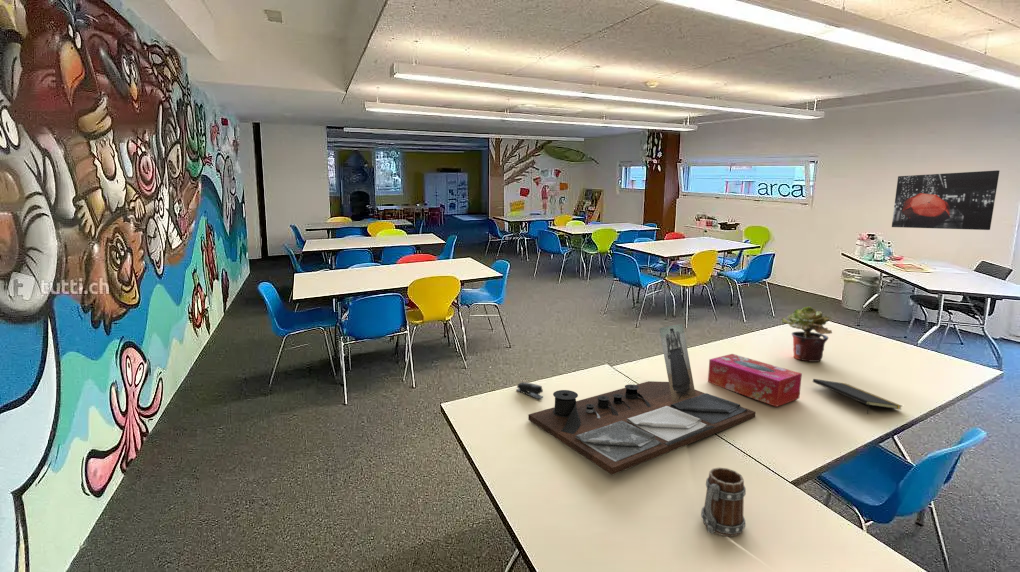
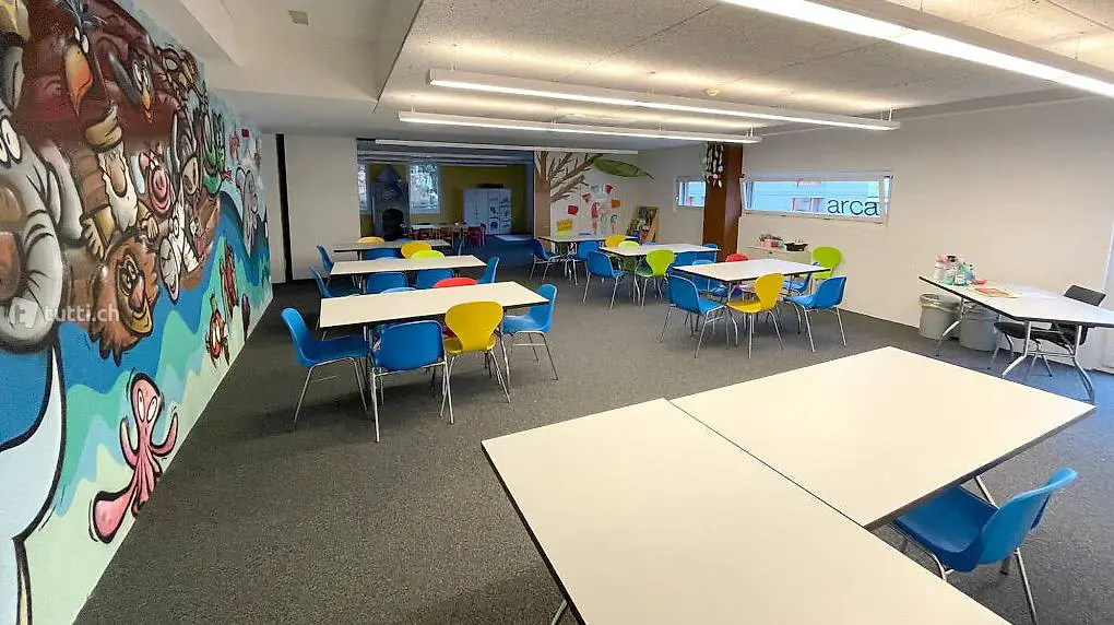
- stapler [516,381,544,400]
- potted plant [780,305,833,363]
- desk organizer [527,323,757,476]
- notepad [812,378,903,415]
- tissue box [707,353,803,408]
- mug [700,467,747,538]
- wall art [891,169,1000,231]
